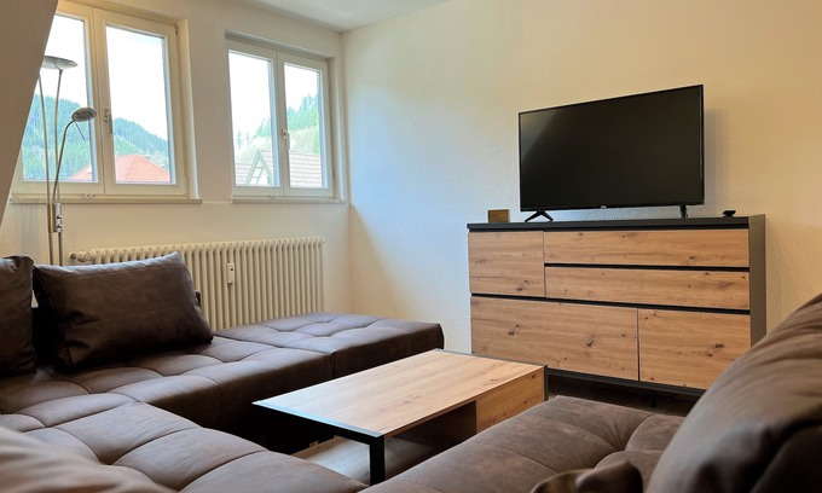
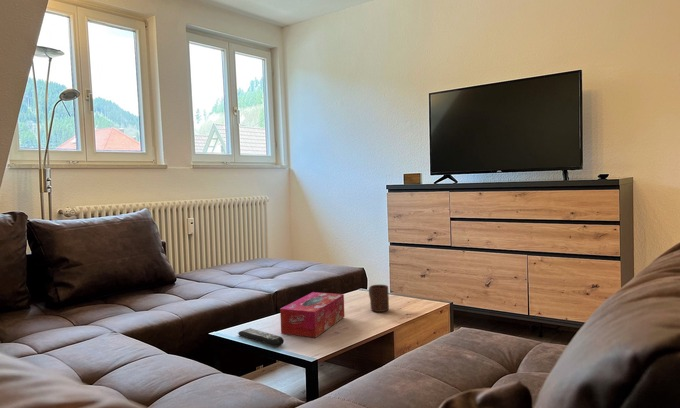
+ remote control [237,327,285,347]
+ cup [368,284,390,313]
+ tissue box [279,291,345,338]
